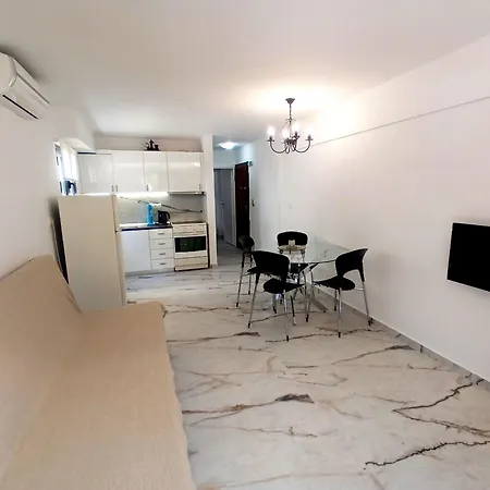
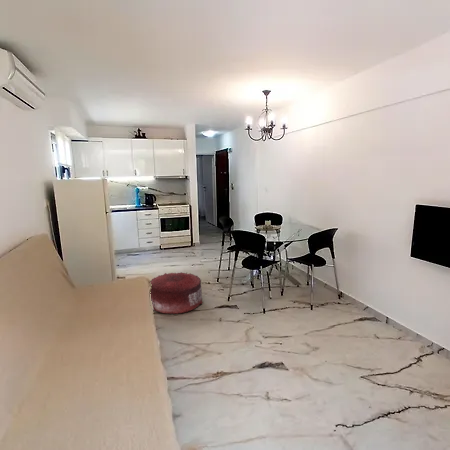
+ pouf [149,271,204,315]
